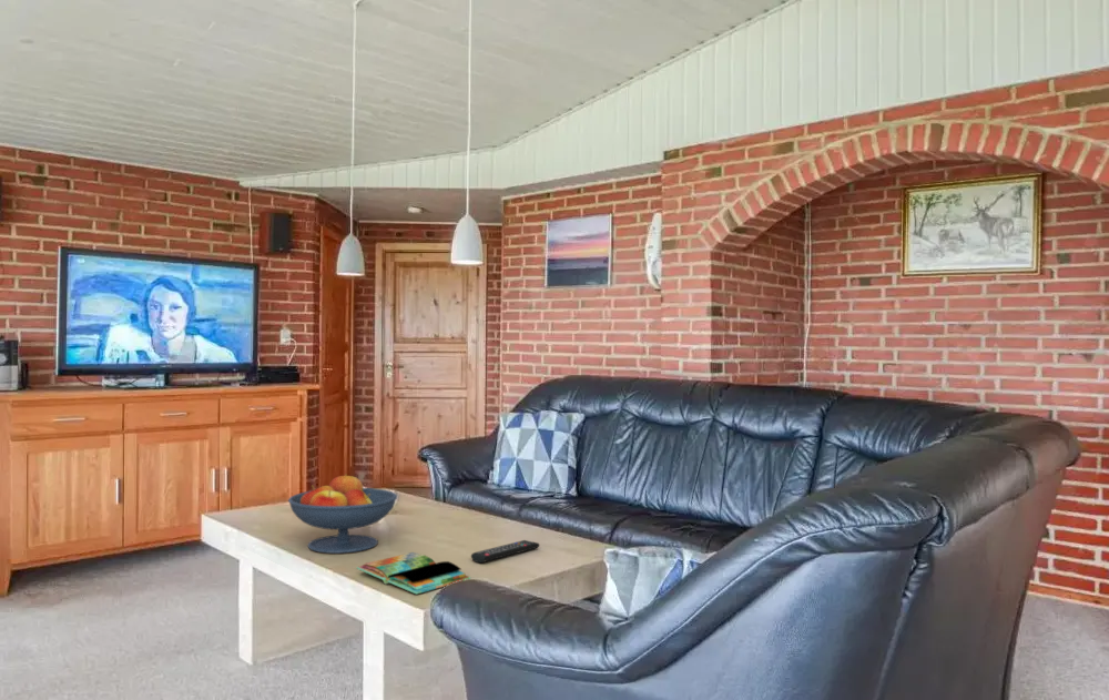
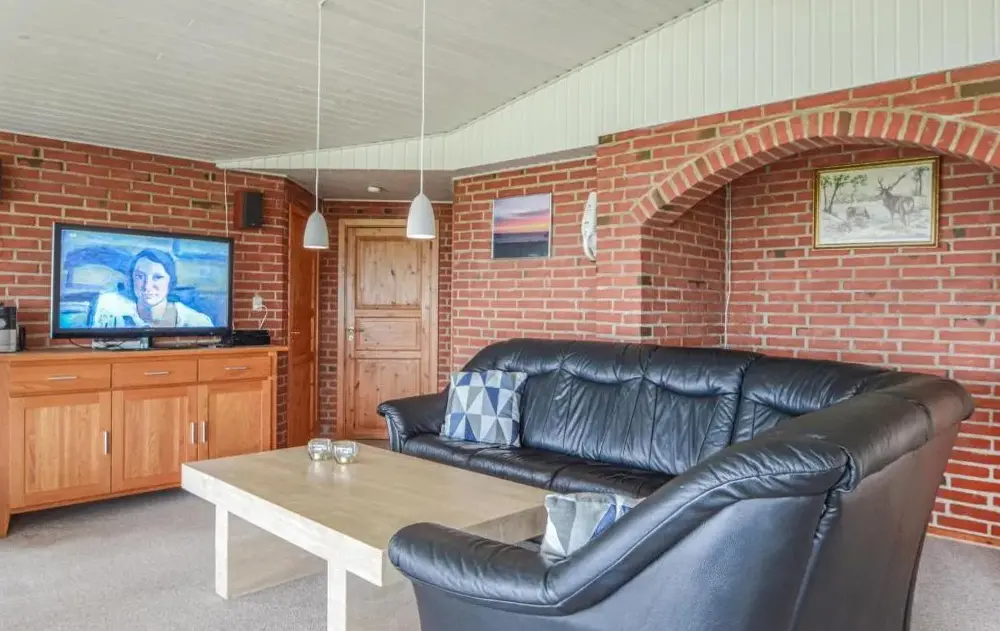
- book [356,551,471,596]
- fruit bowl [287,473,398,555]
- remote control [470,539,541,564]
